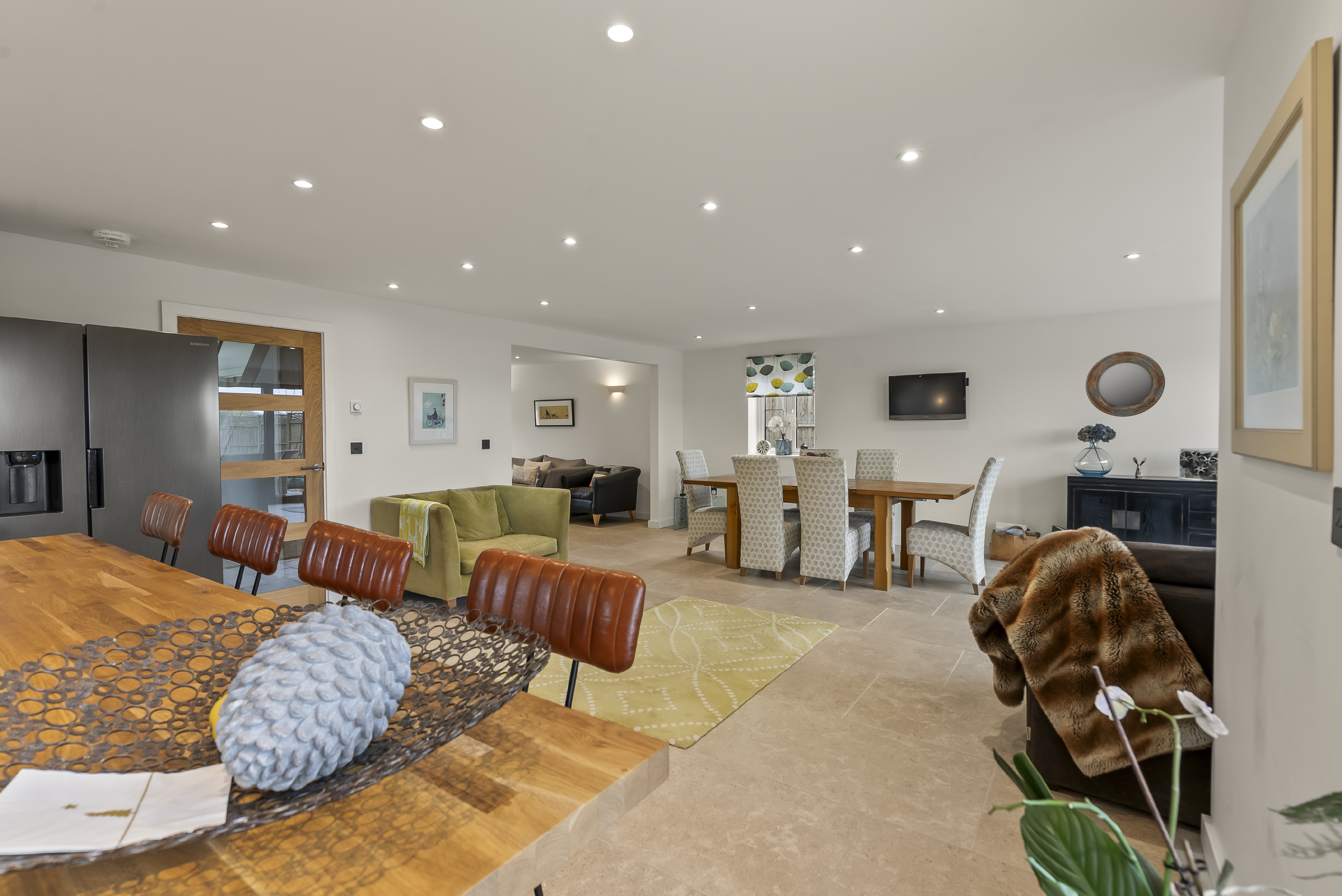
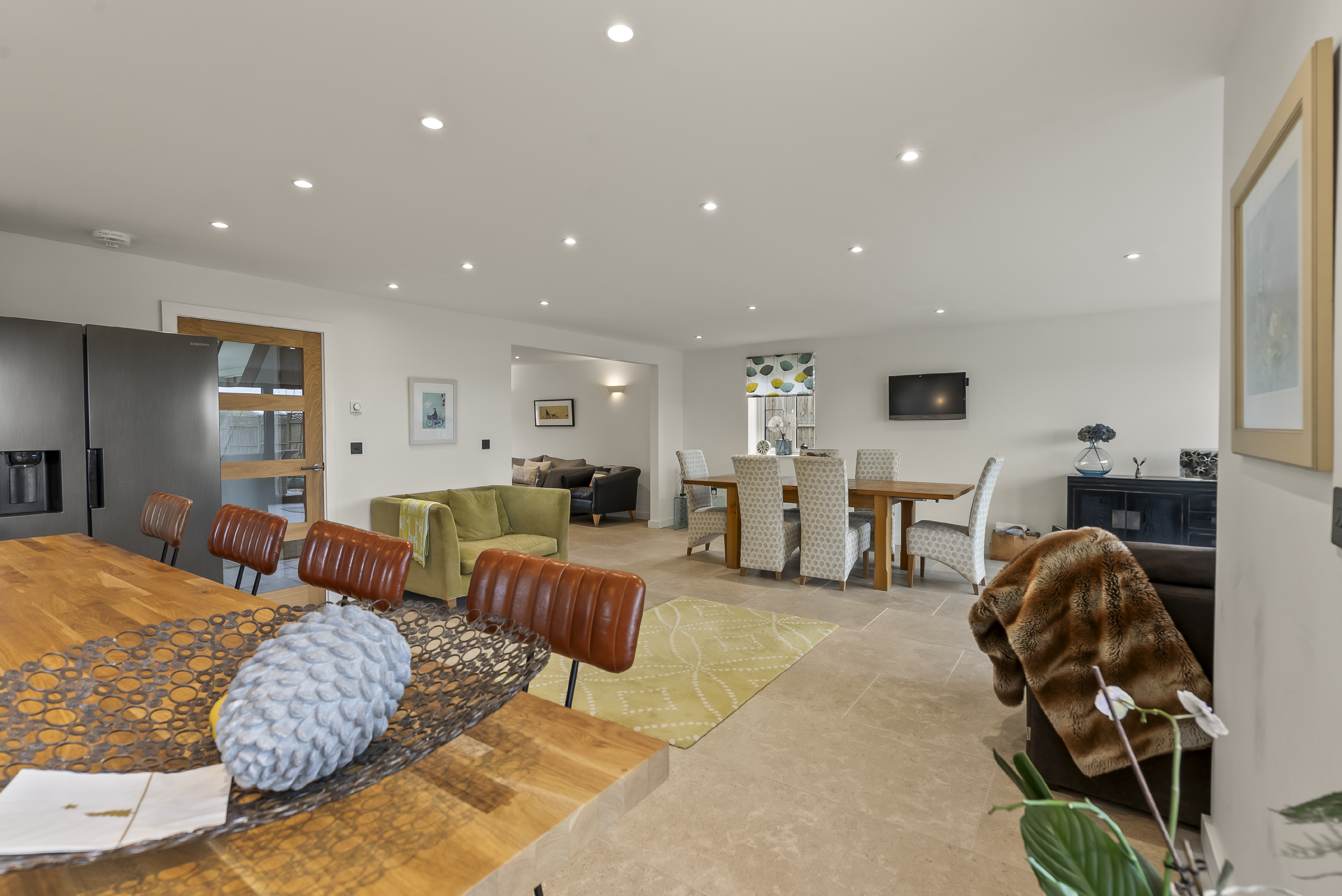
- home mirror [1085,351,1165,417]
